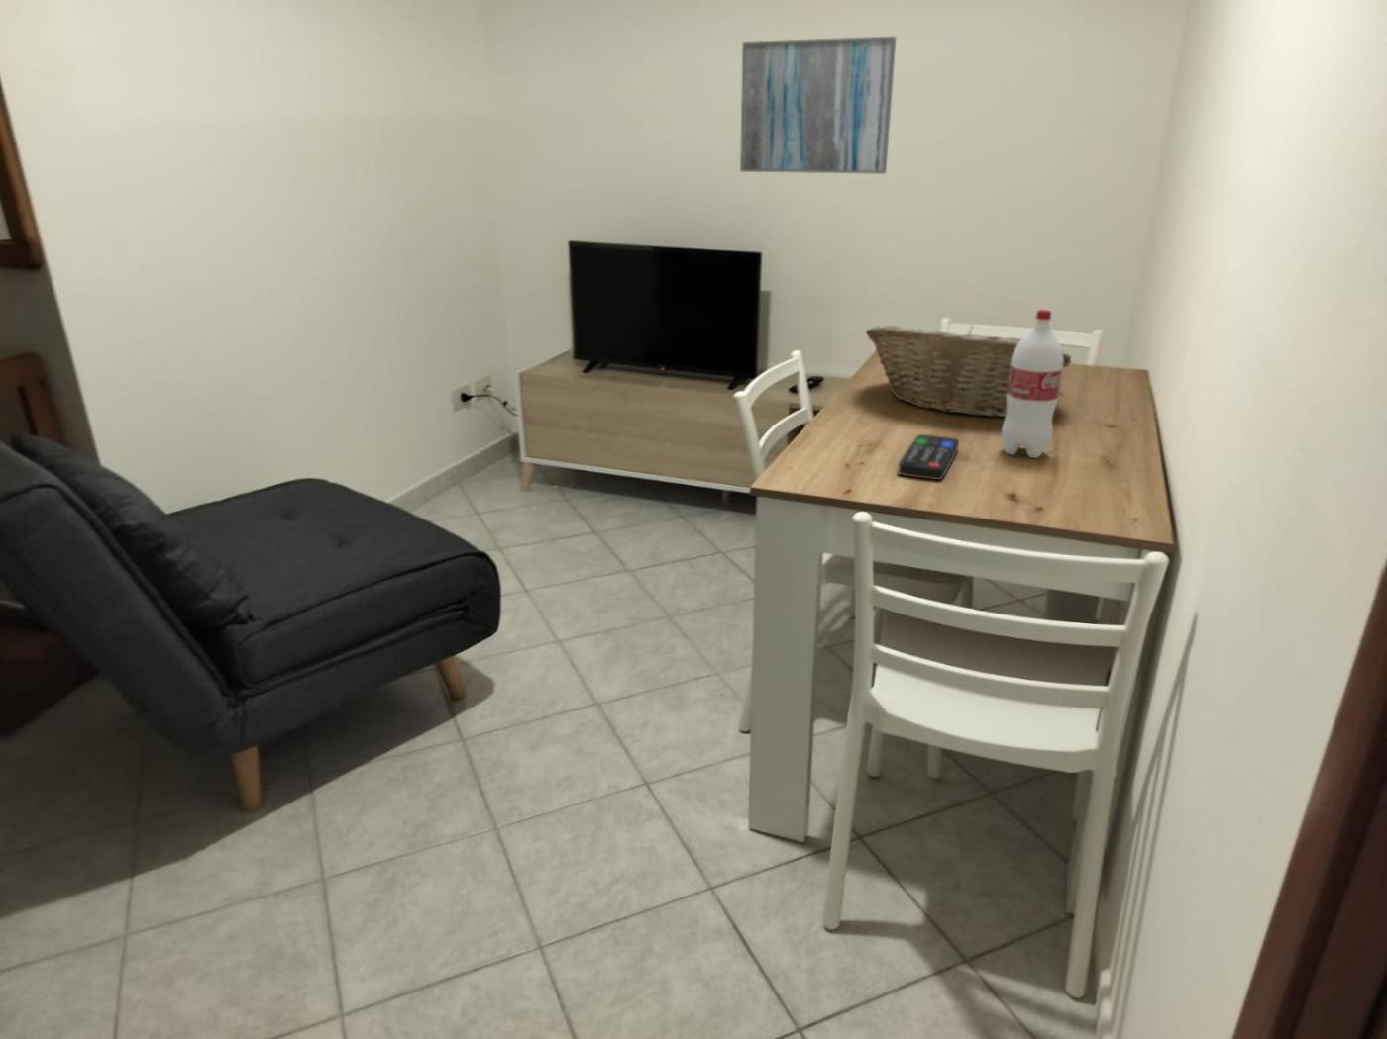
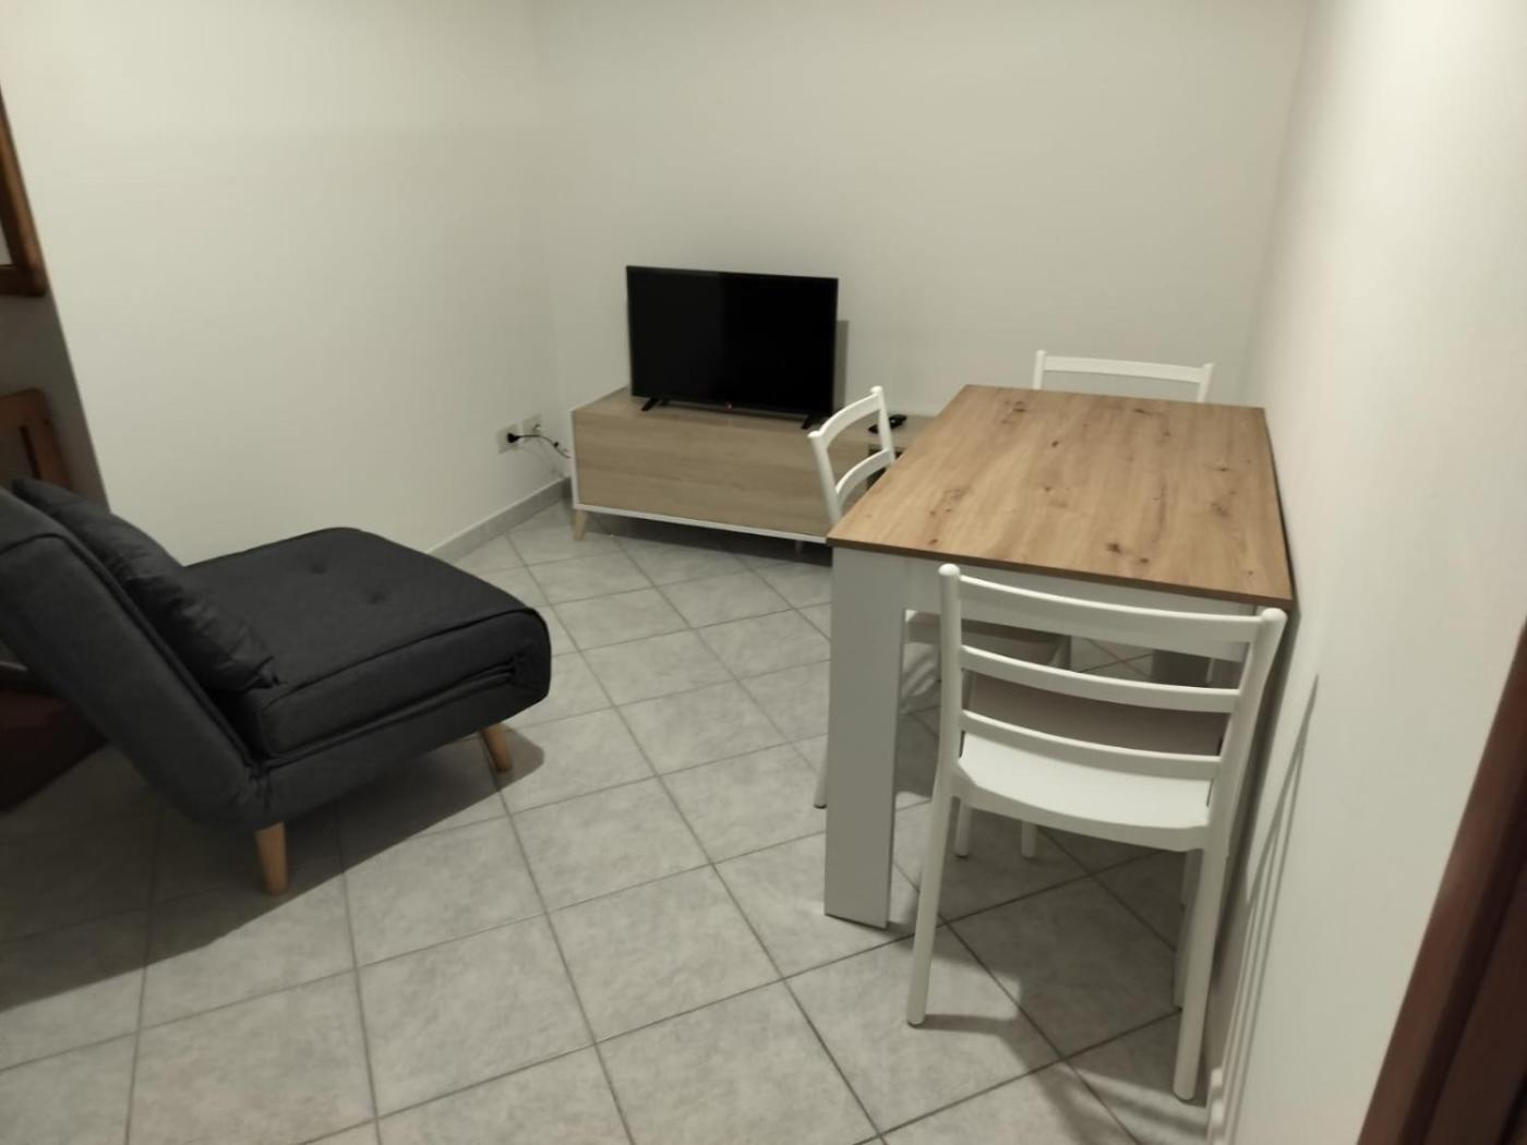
- bottle [1000,309,1064,459]
- wall art [739,36,897,175]
- fruit basket [865,324,1072,418]
- remote control [897,433,960,481]
